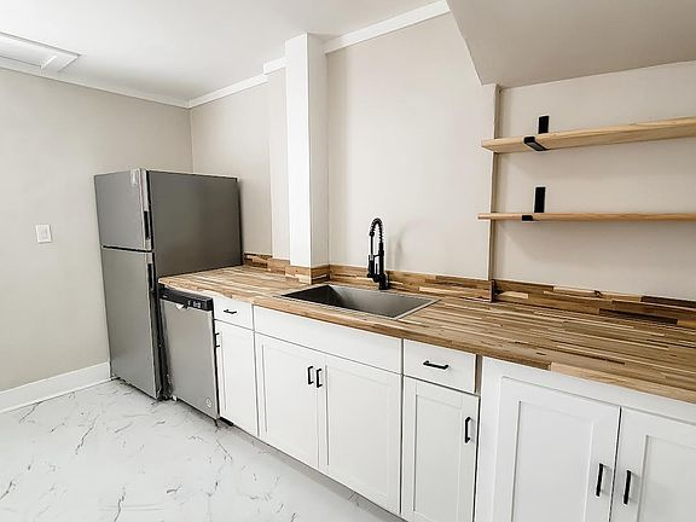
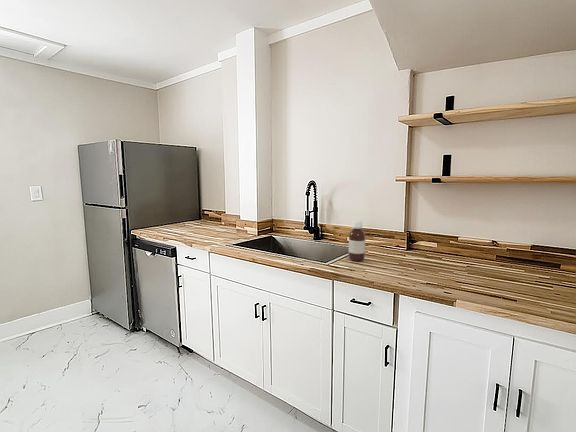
+ bottle [348,219,366,262]
